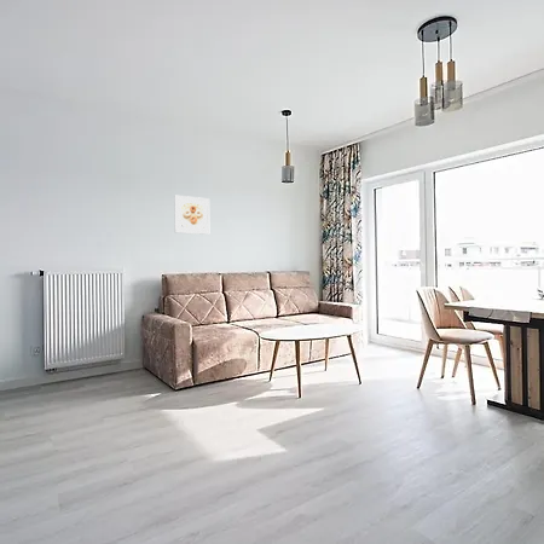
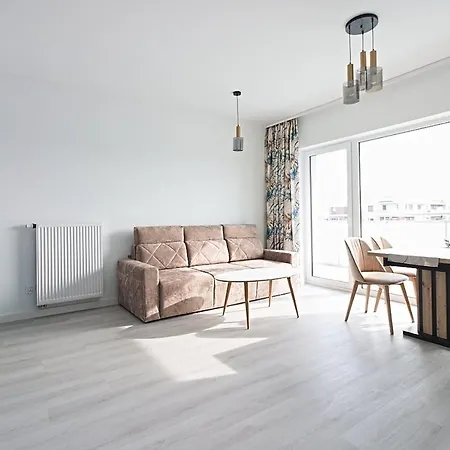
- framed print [173,195,210,236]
